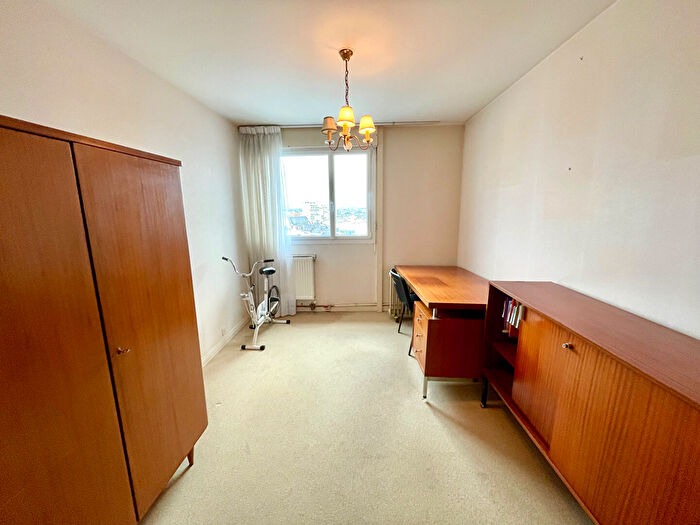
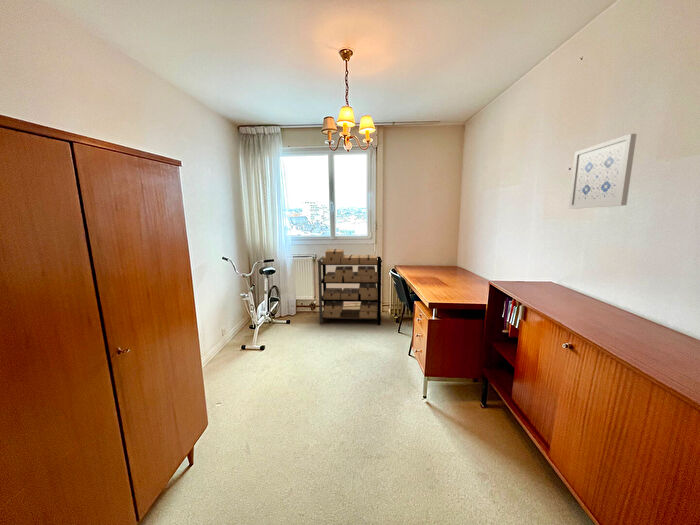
+ shelving unit [316,248,383,326]
+ wall art [568,133,638,210]
